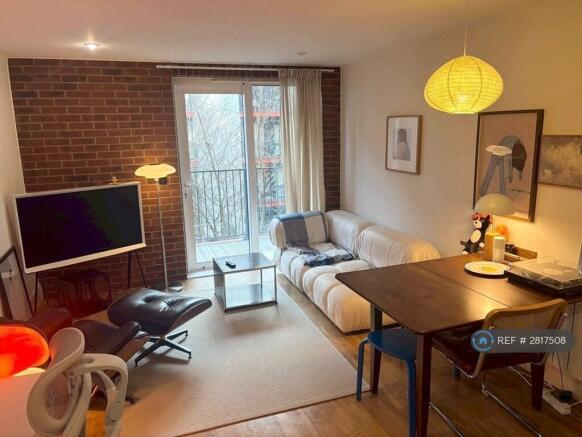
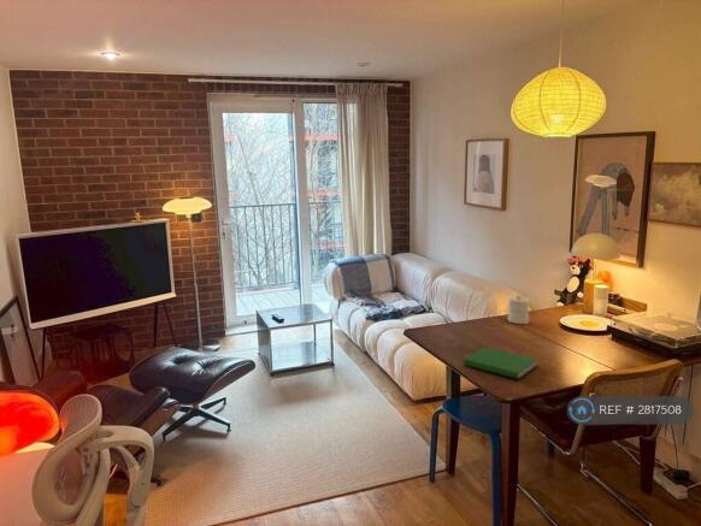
+ hardcover book [463,345,540,380]
+ candle [507,294,530,325]
